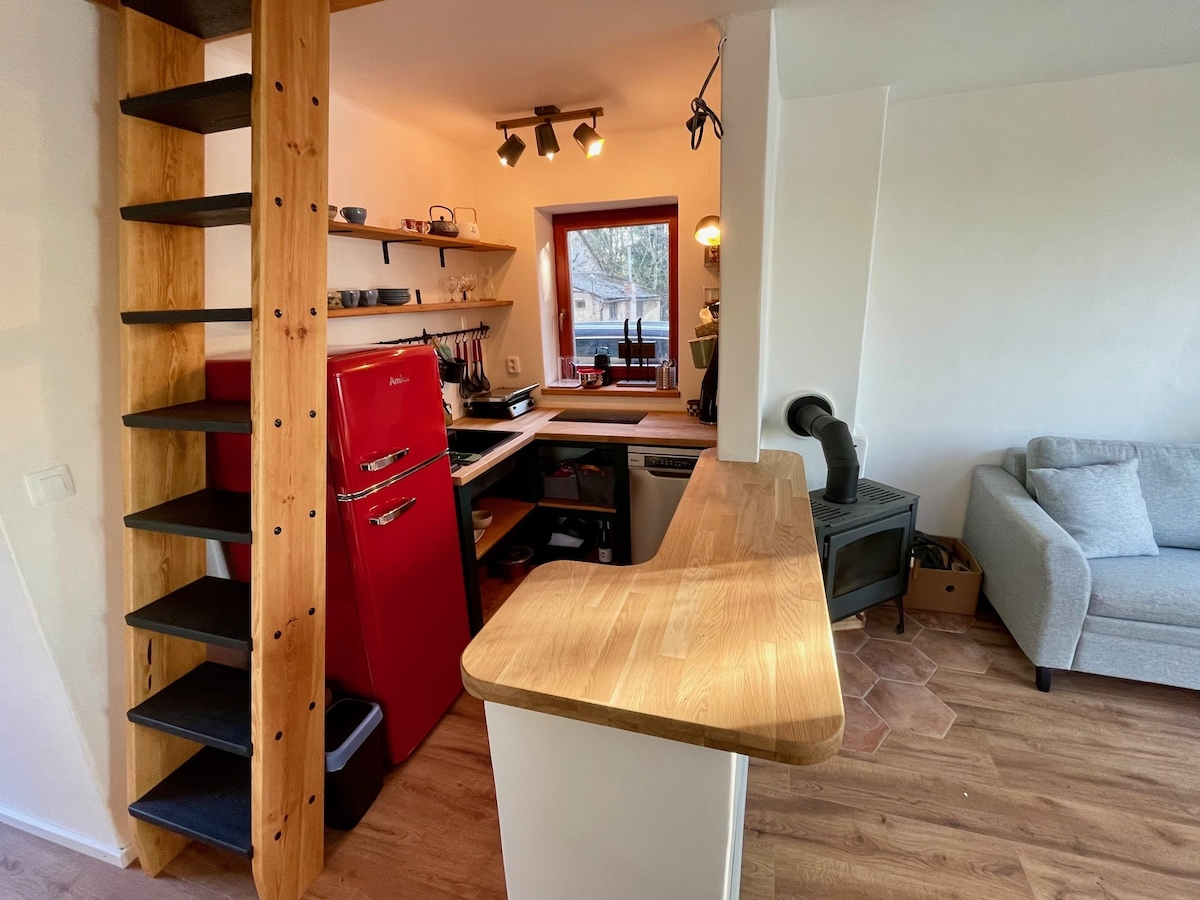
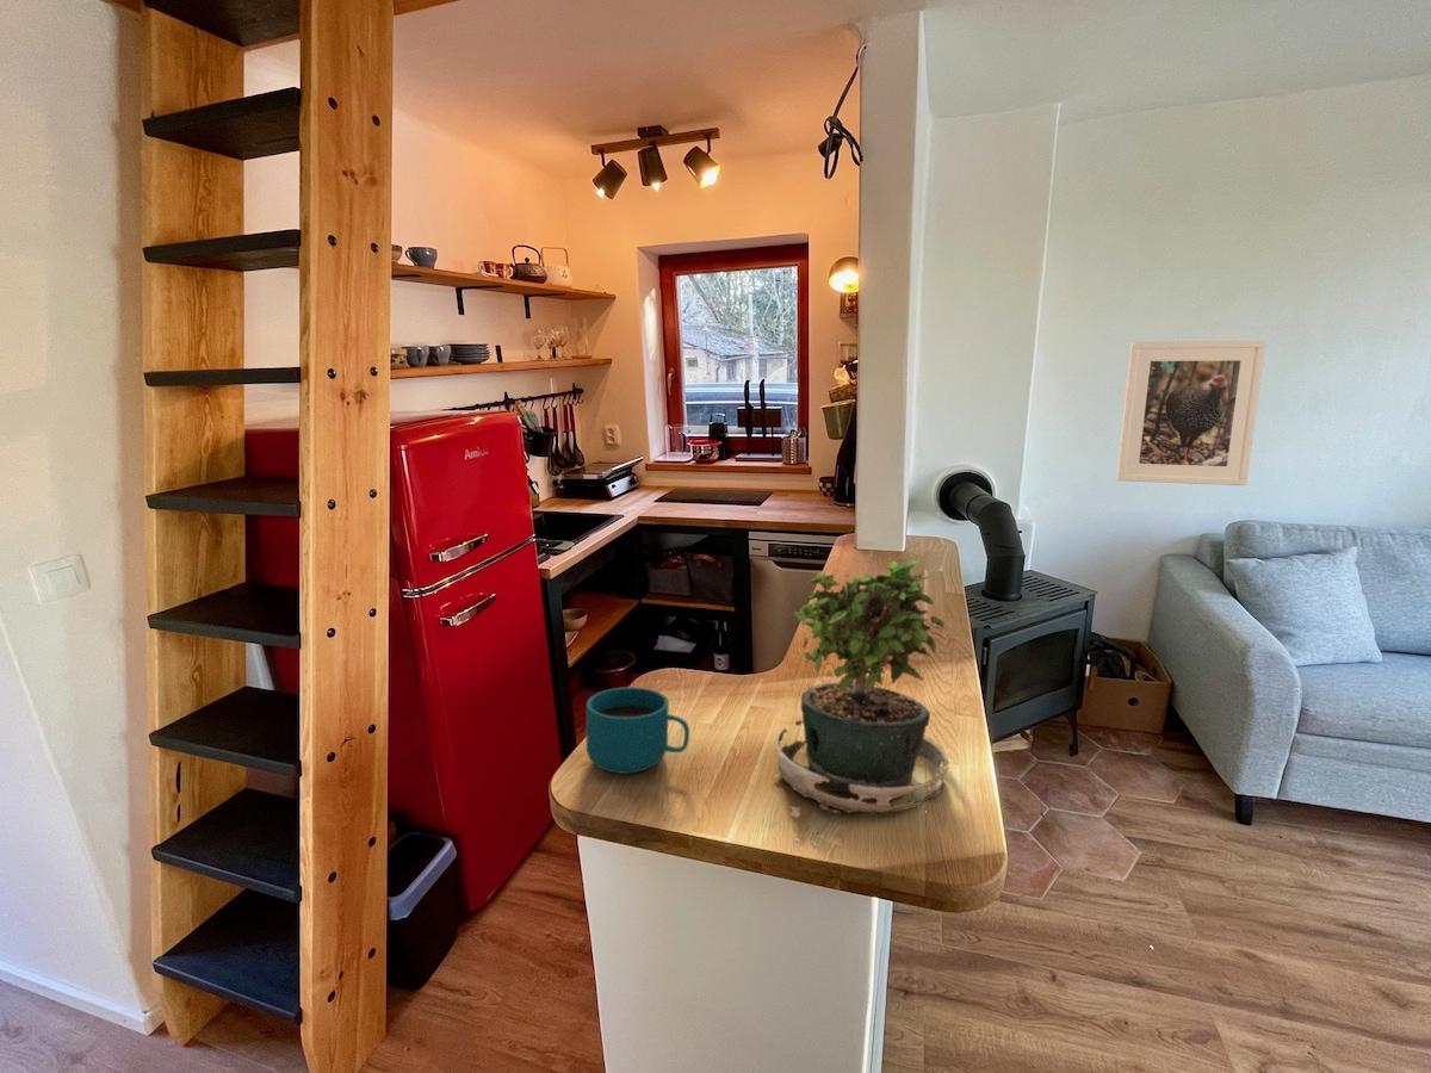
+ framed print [1115,340,1266,486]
+ potted plant [772,558,950,849]
+ cup [586,686,690,775]
